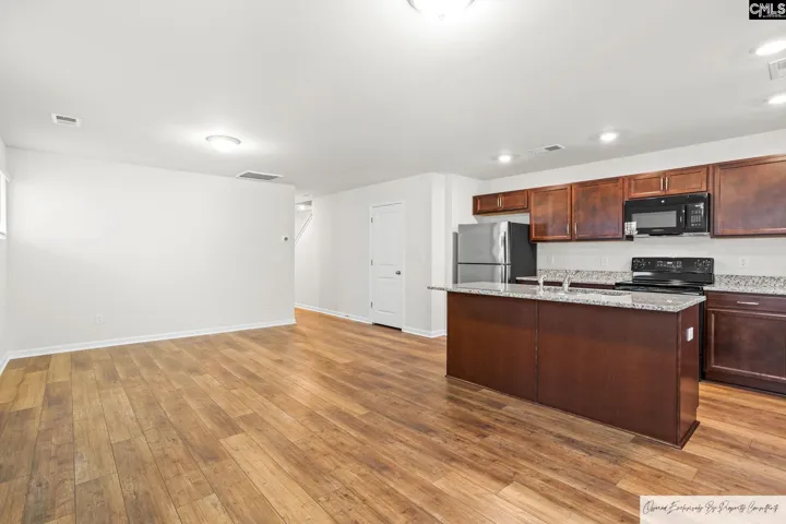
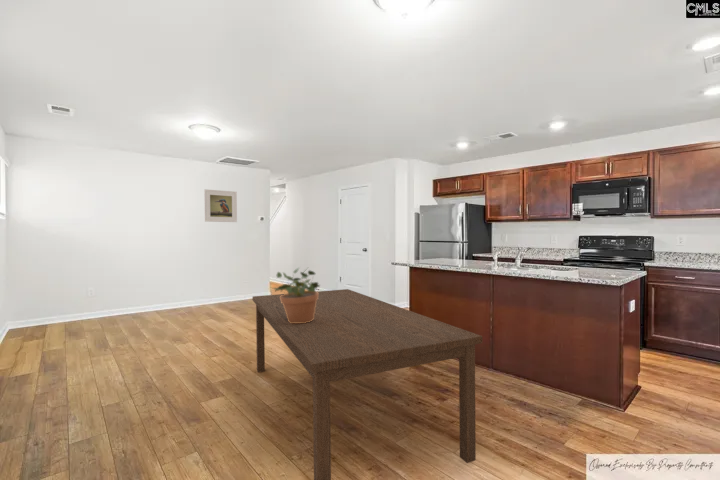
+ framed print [204,188,238,223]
+ dining table [252,288,483,480]
+ potted plant [272,266,321,323]
